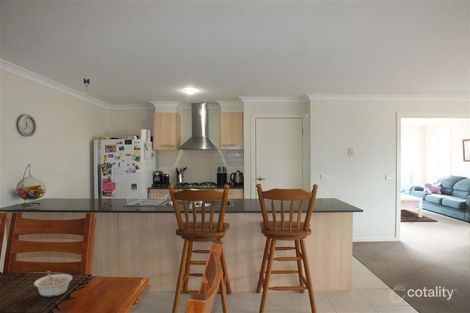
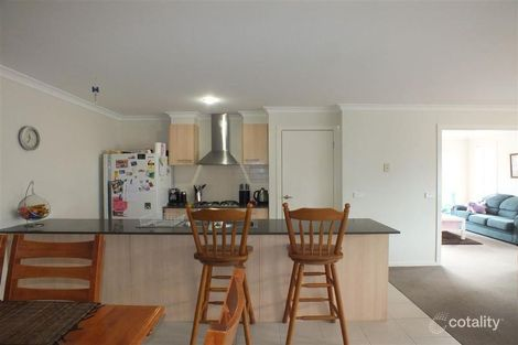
- legume [33,270,73,298]
